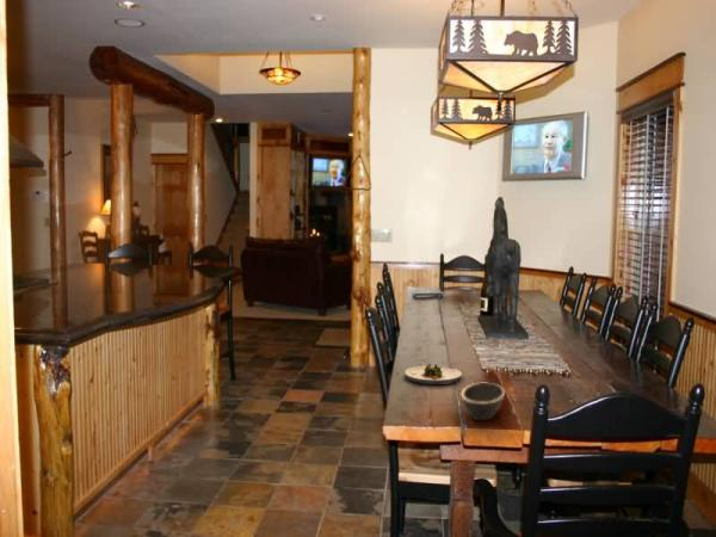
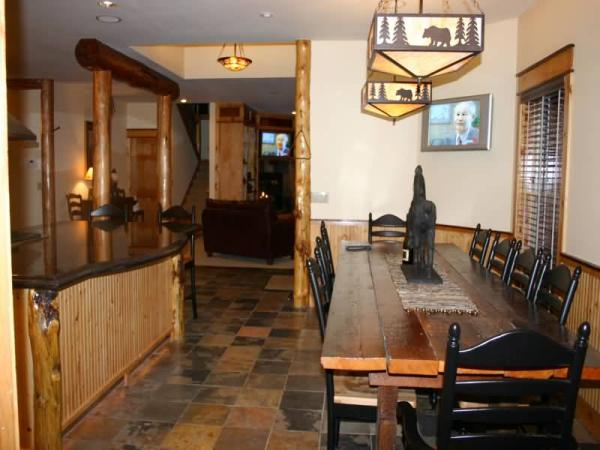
- bowl [461,382,506,421]
- salad plate [403,363,463,385]
